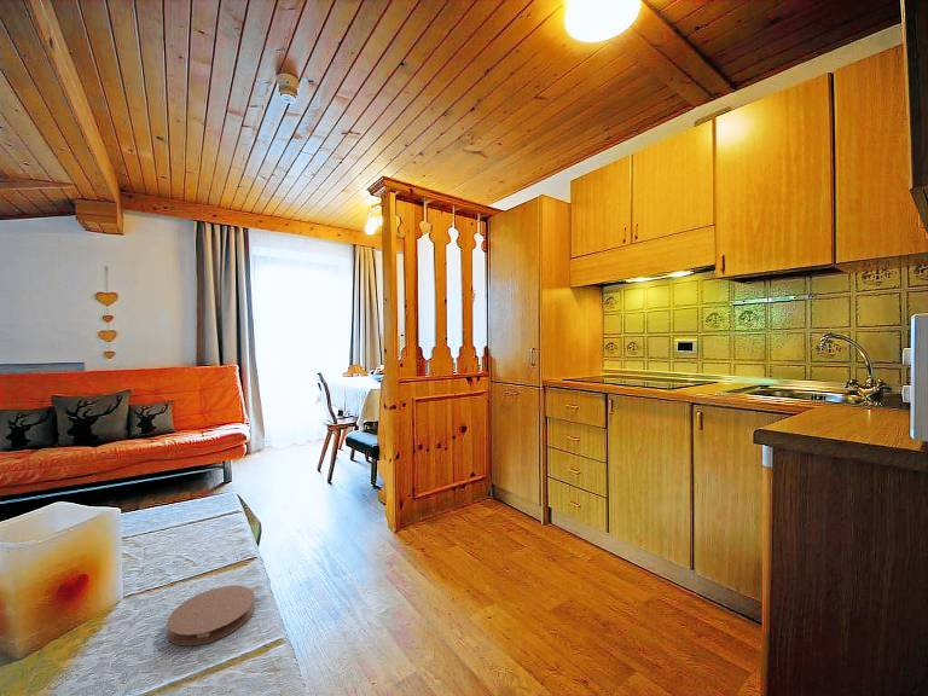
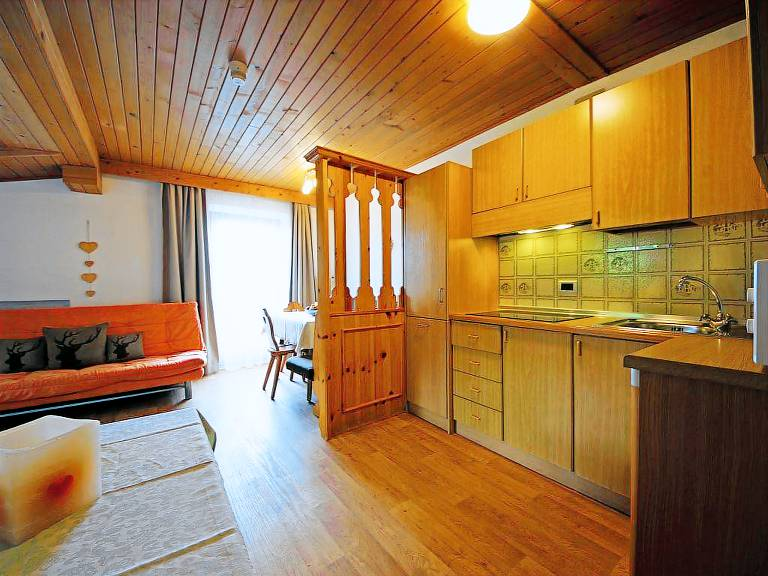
- coaster [166,585,256,646]
